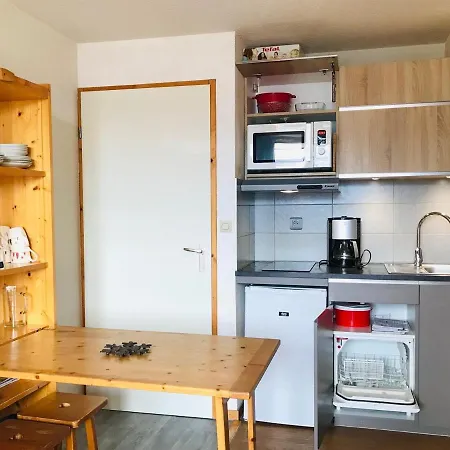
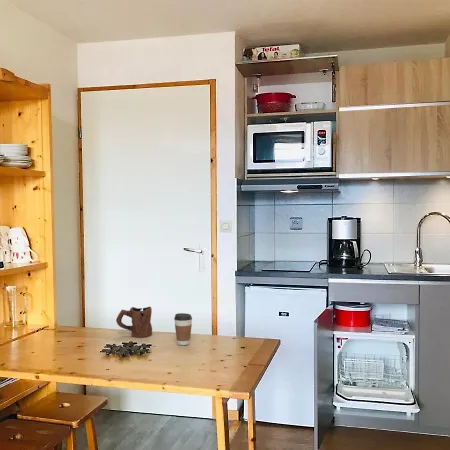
+ mug [115,306,153,338]
+ coffee cup [173,312,193,346]
